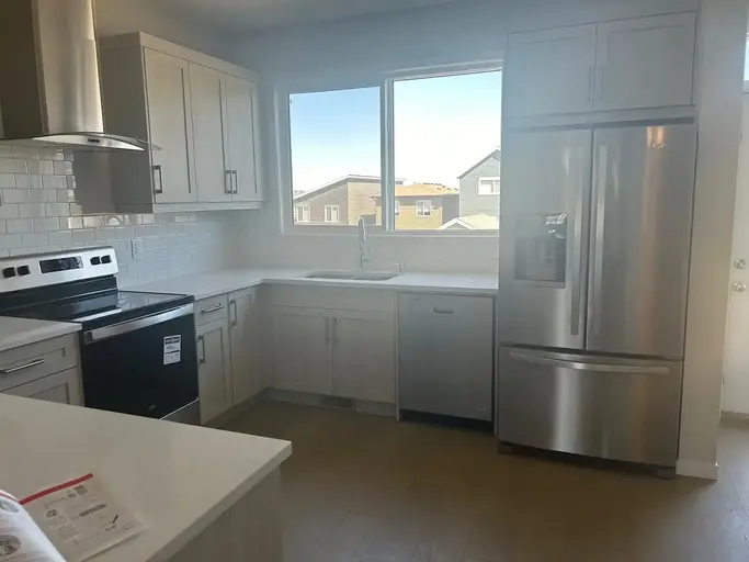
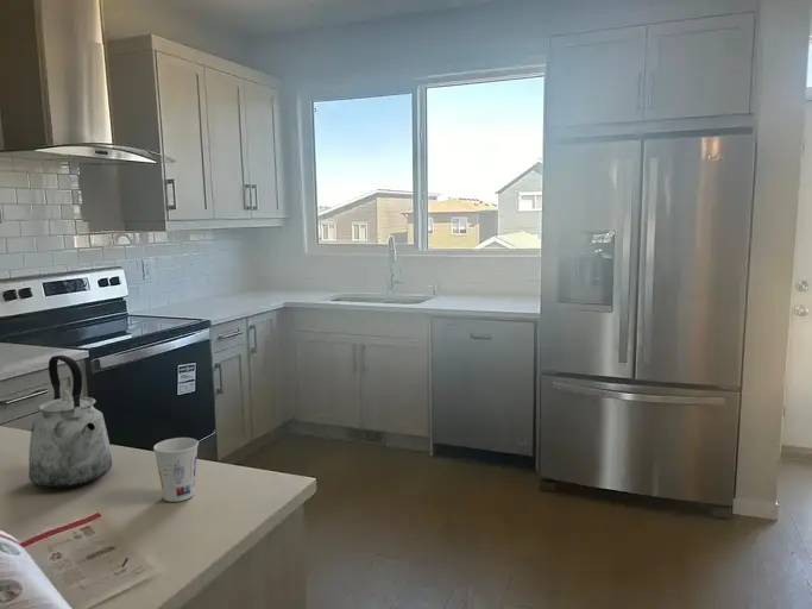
+ cup [152,437,200,503]
+ kettle [27,354,113,490]
